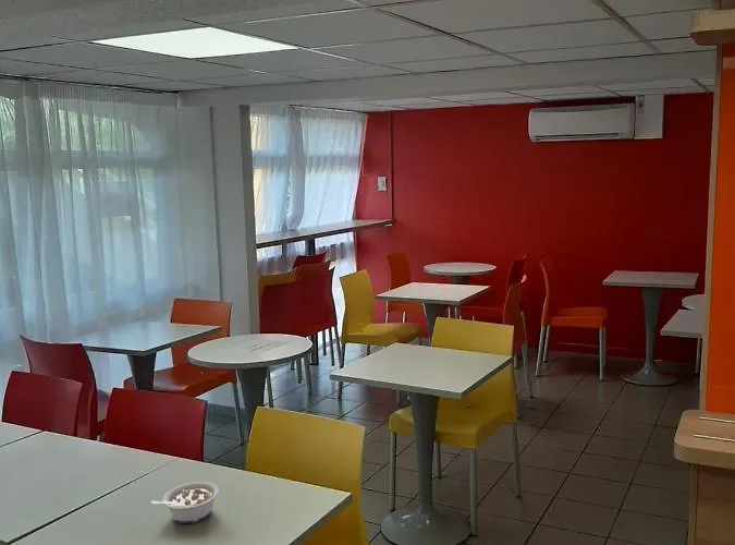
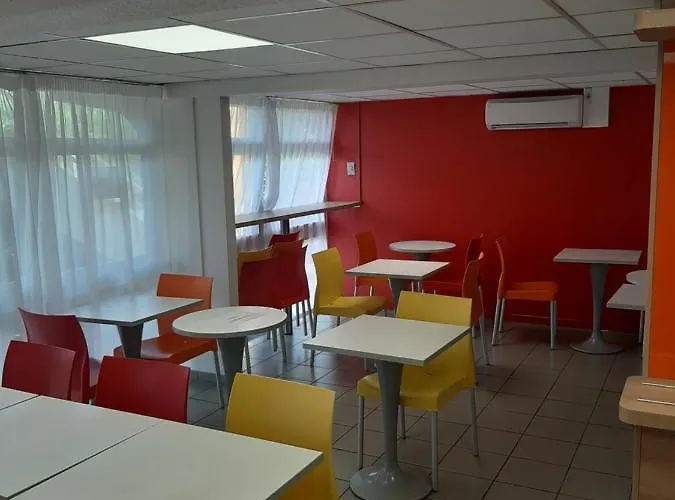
- legume [150,481,220,524]
